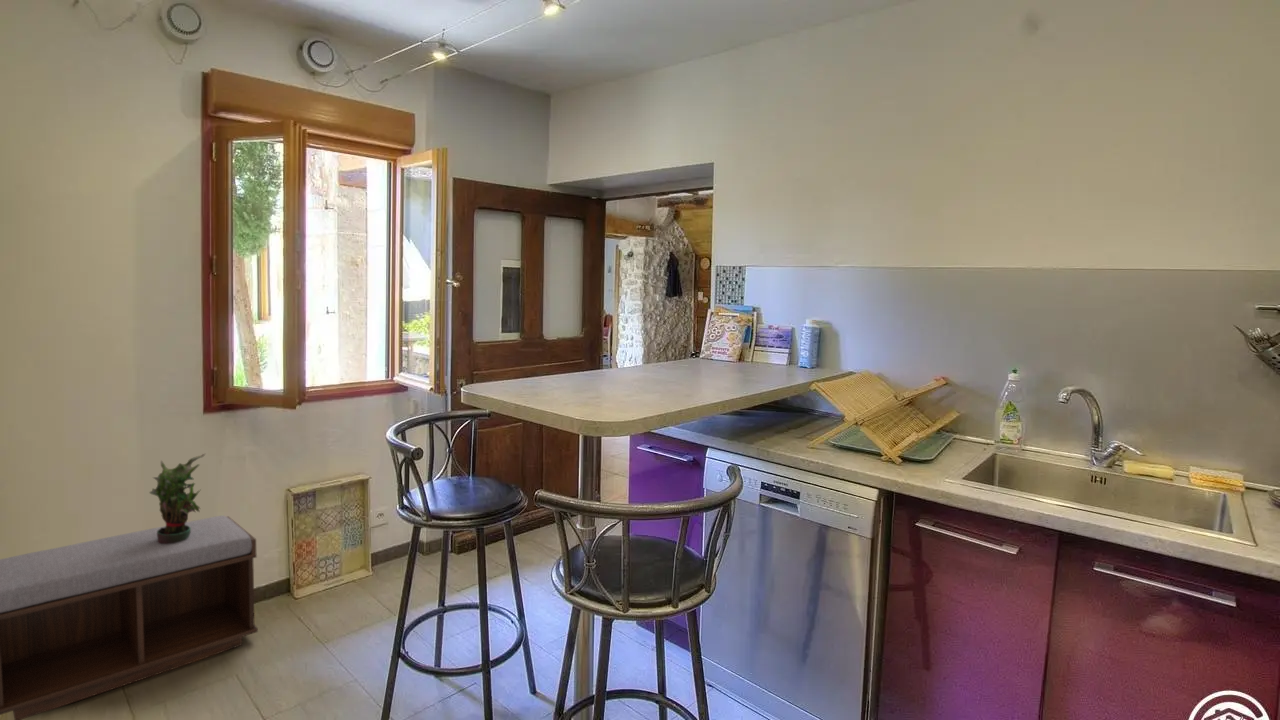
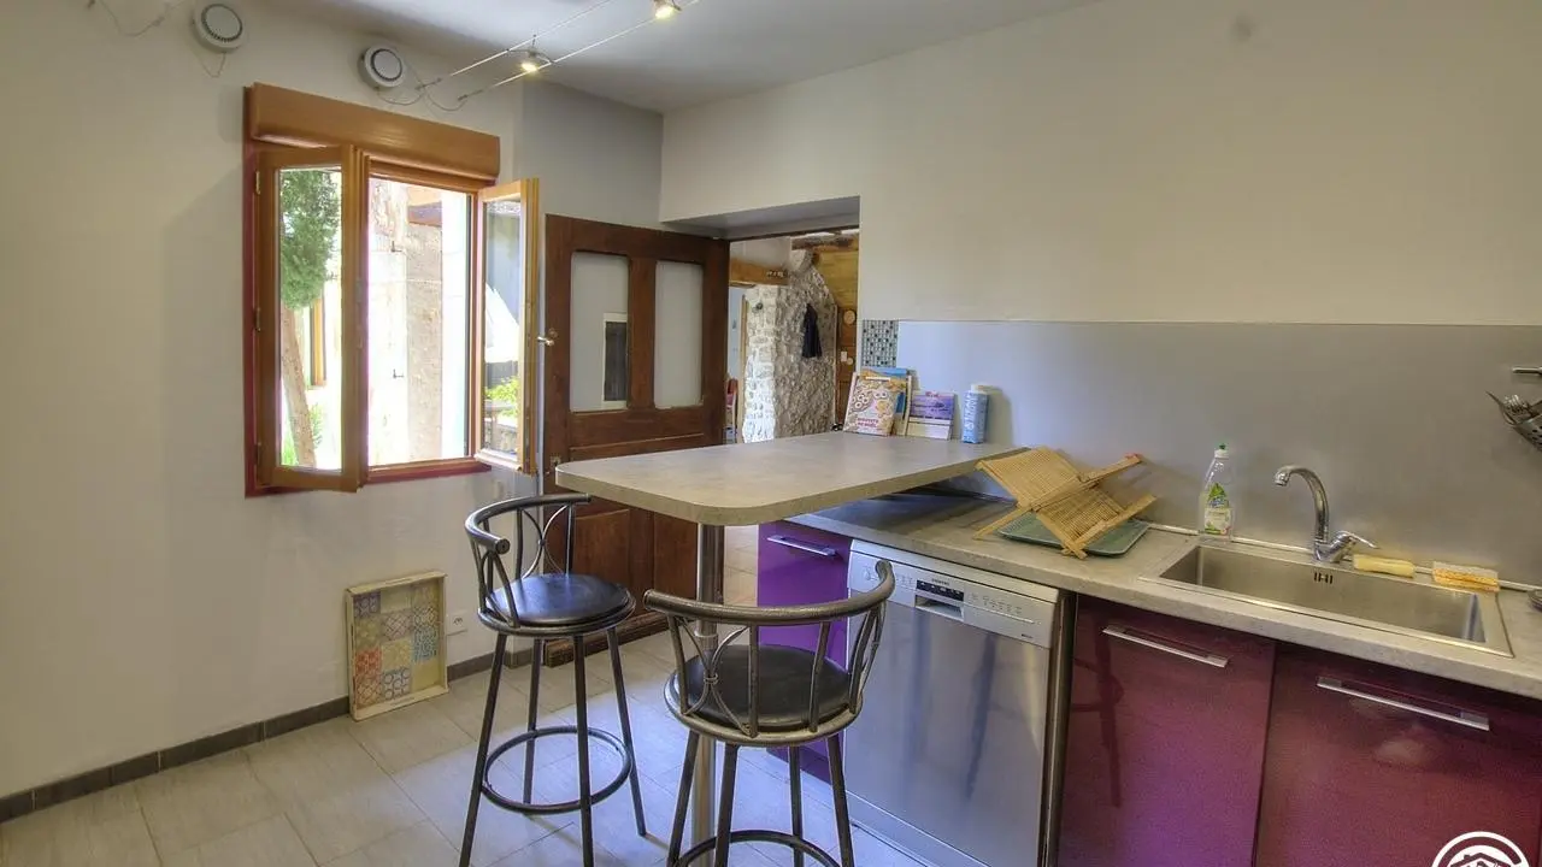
- bench [0,515,259,720]
- potted plant [148,453,206,544]
